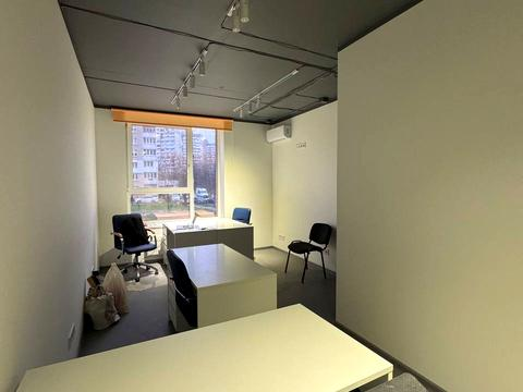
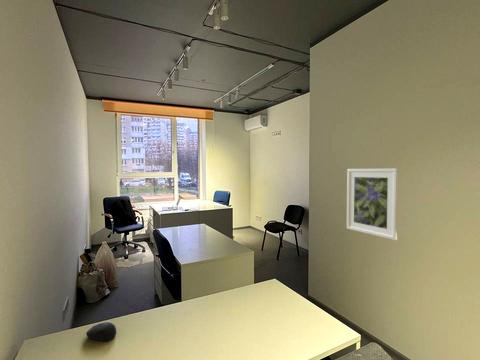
+ computer mouse [85,321,117,342]
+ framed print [346,167,399,241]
